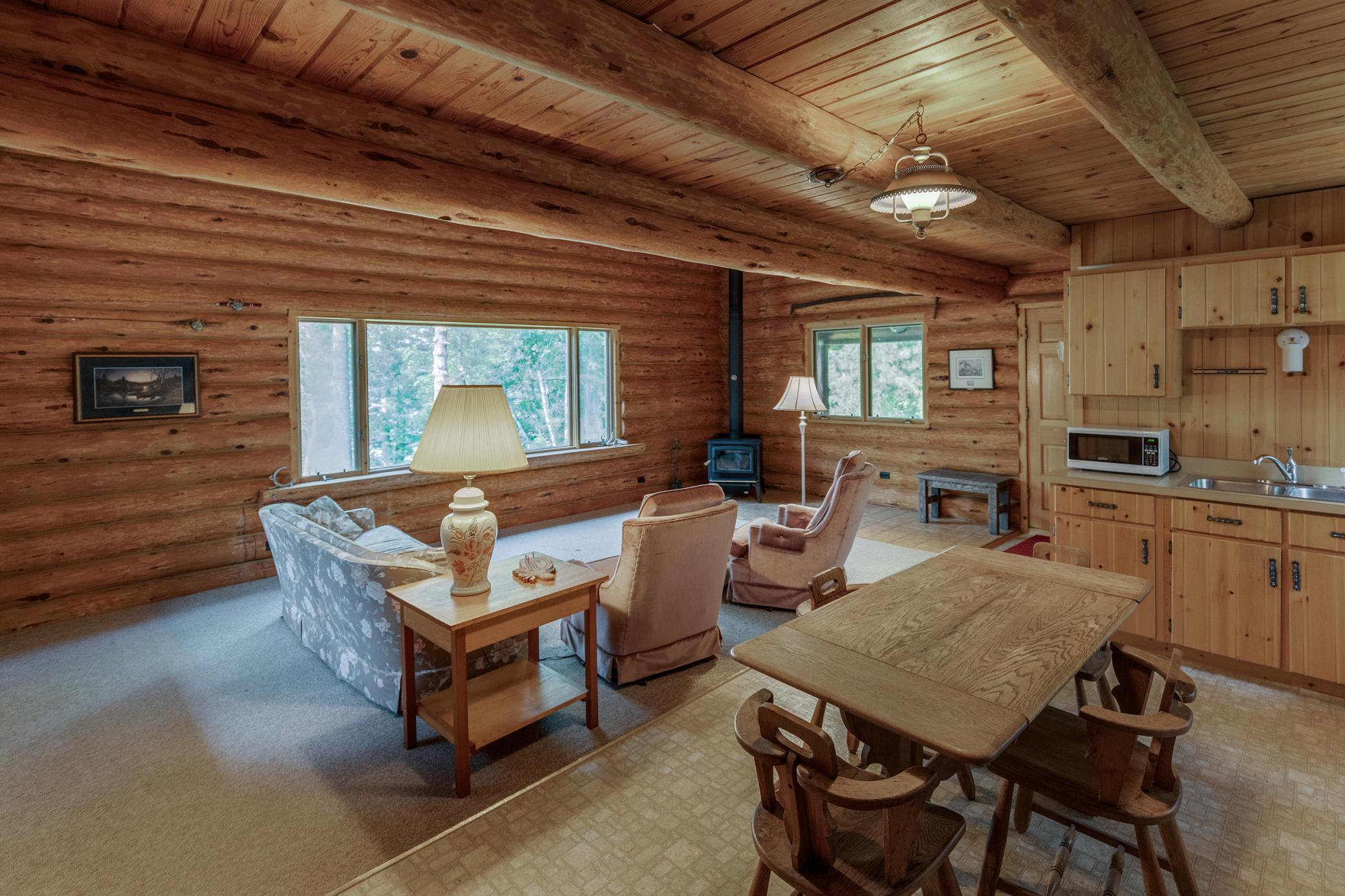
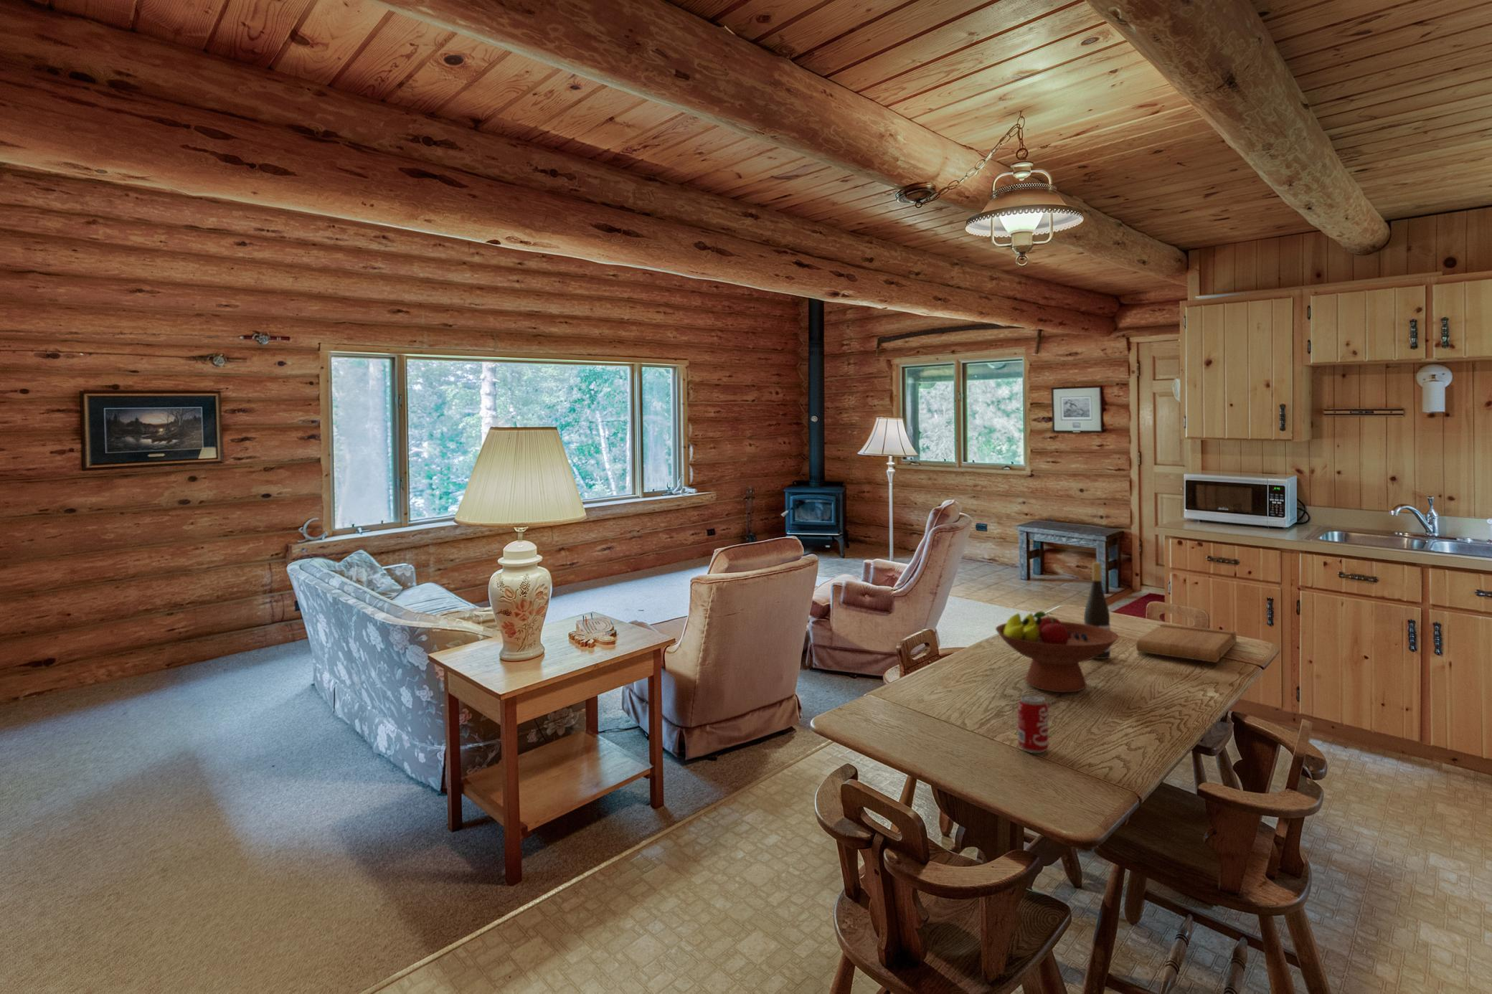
+ wine bottle [1083,561,1112,660]
+ cutting board [1136,622,1237,663]
+ fruit bowl [995,611,1119,692]
+ beverage can [1017,693,1048,753]
